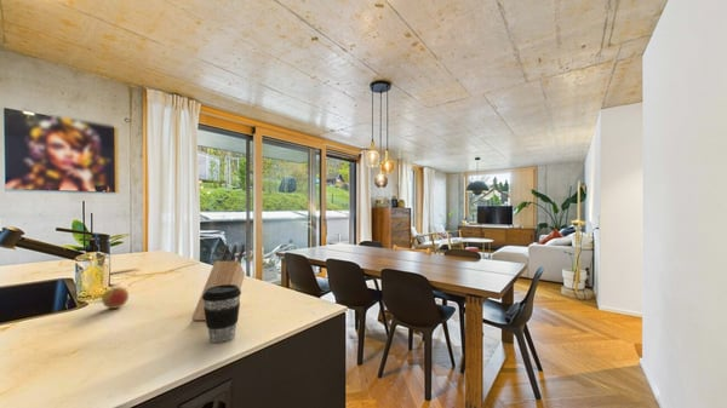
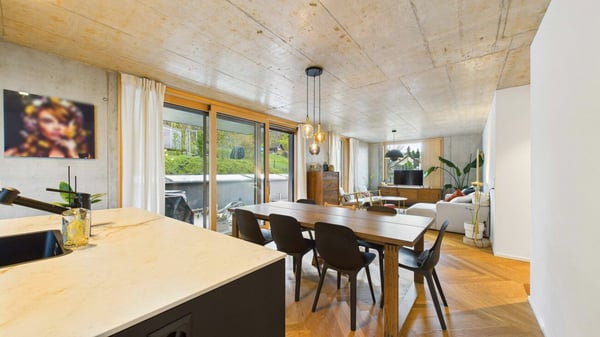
- coffee cup [202,285,242,344]
- knife block [190,243,246,322]
- apple [101,283,130,310]
